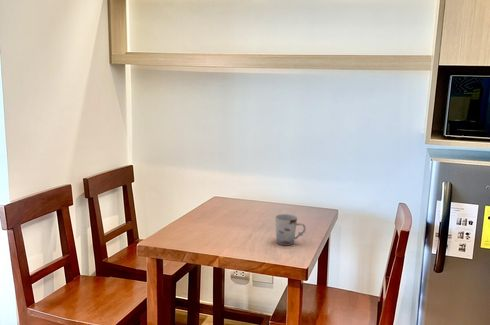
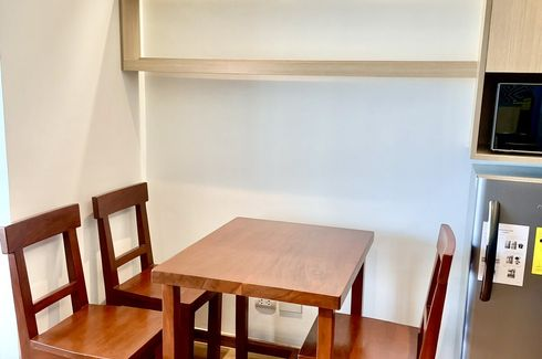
- cup [274,213,307,246]
